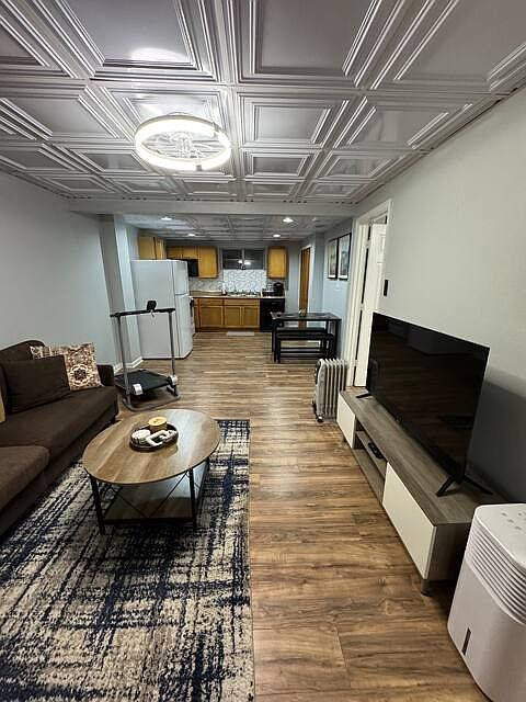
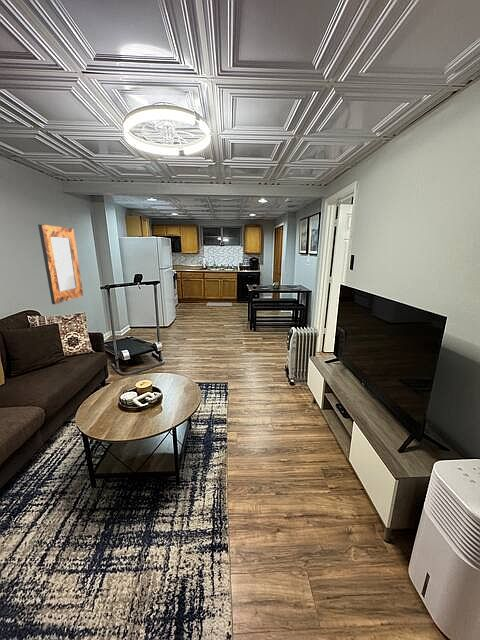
+ home mirror [37,223,84,305]
